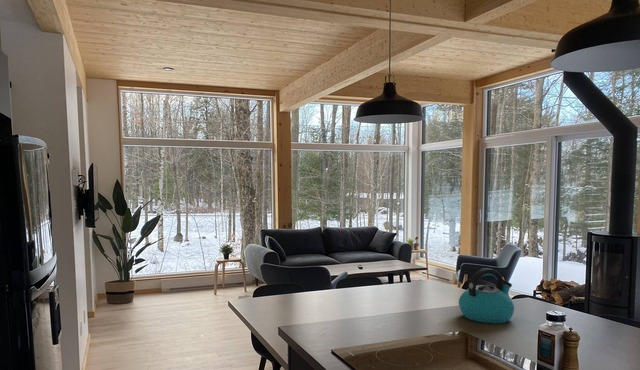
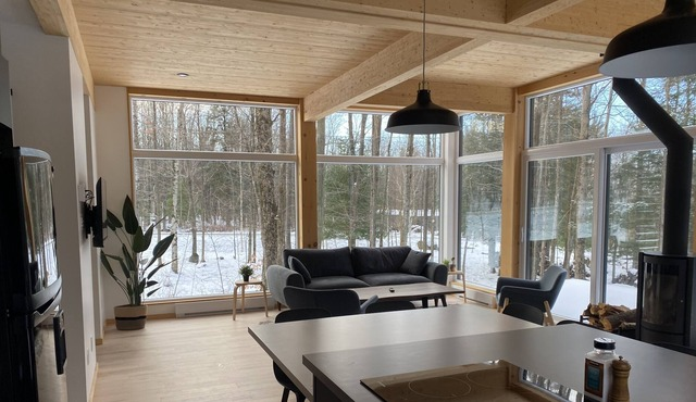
- kettle [458,267,515,324]
